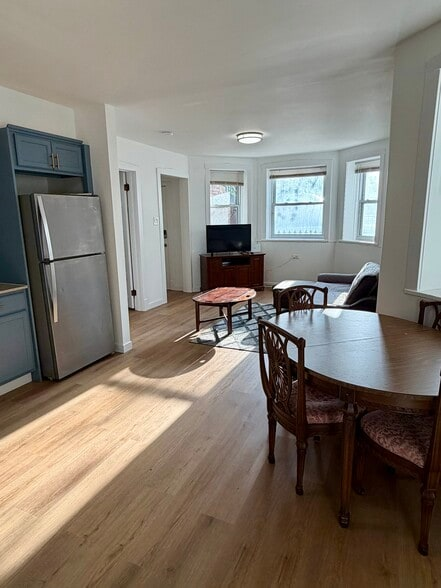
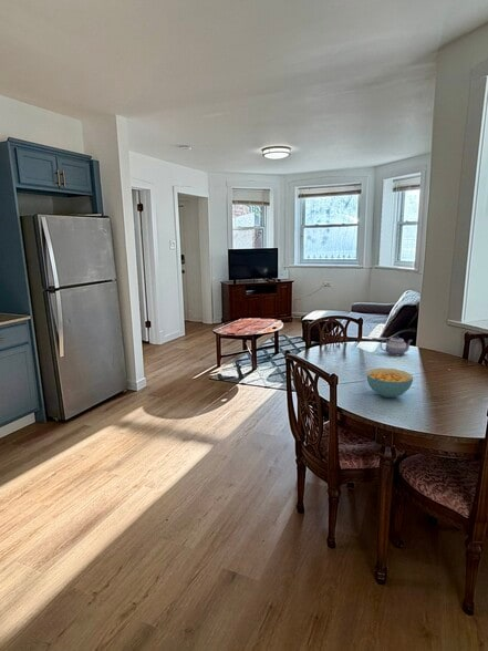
+ teapot [378,334,414,356]
+ cereal bowl [365,366,414,399]
